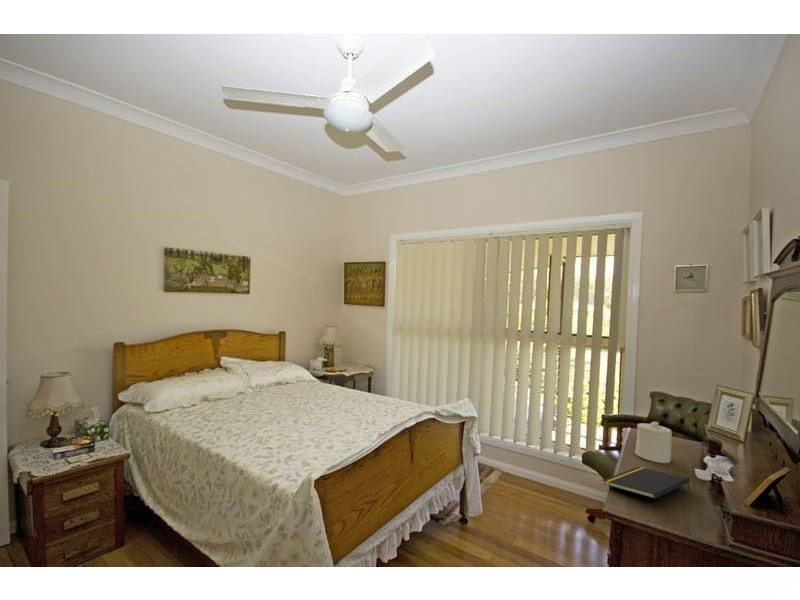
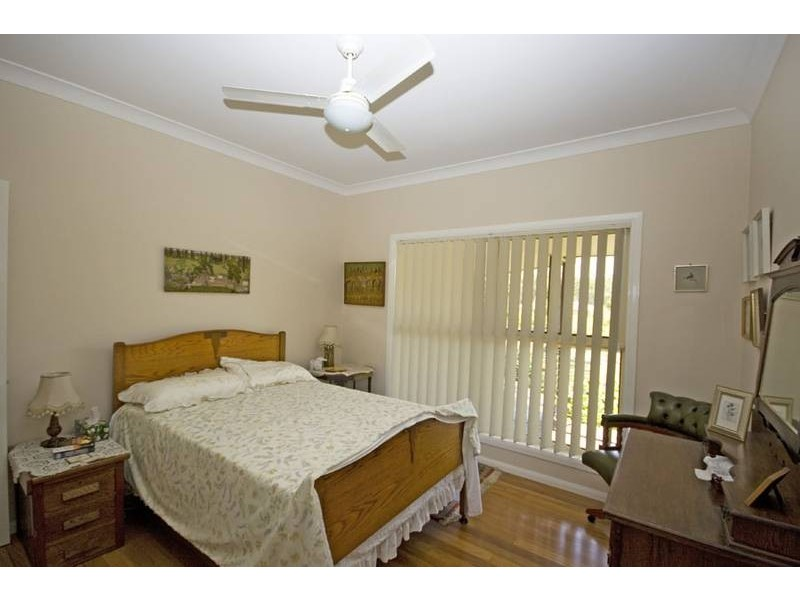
- notepad [602,466,691,500]
- candle [634,421,673,464]
